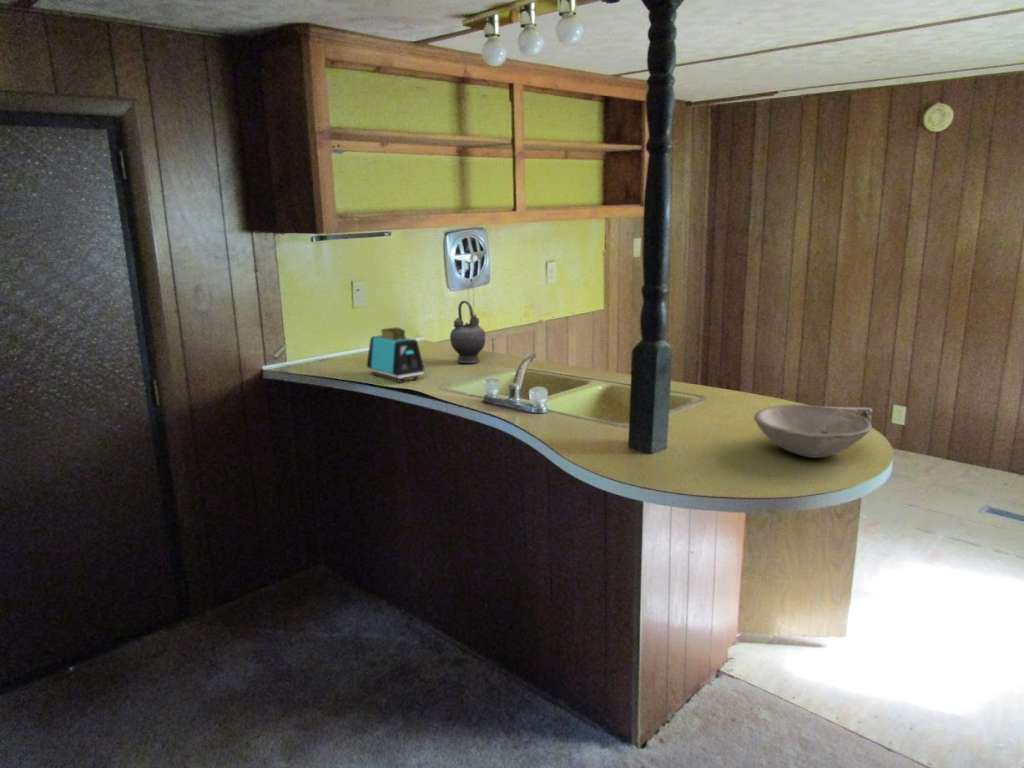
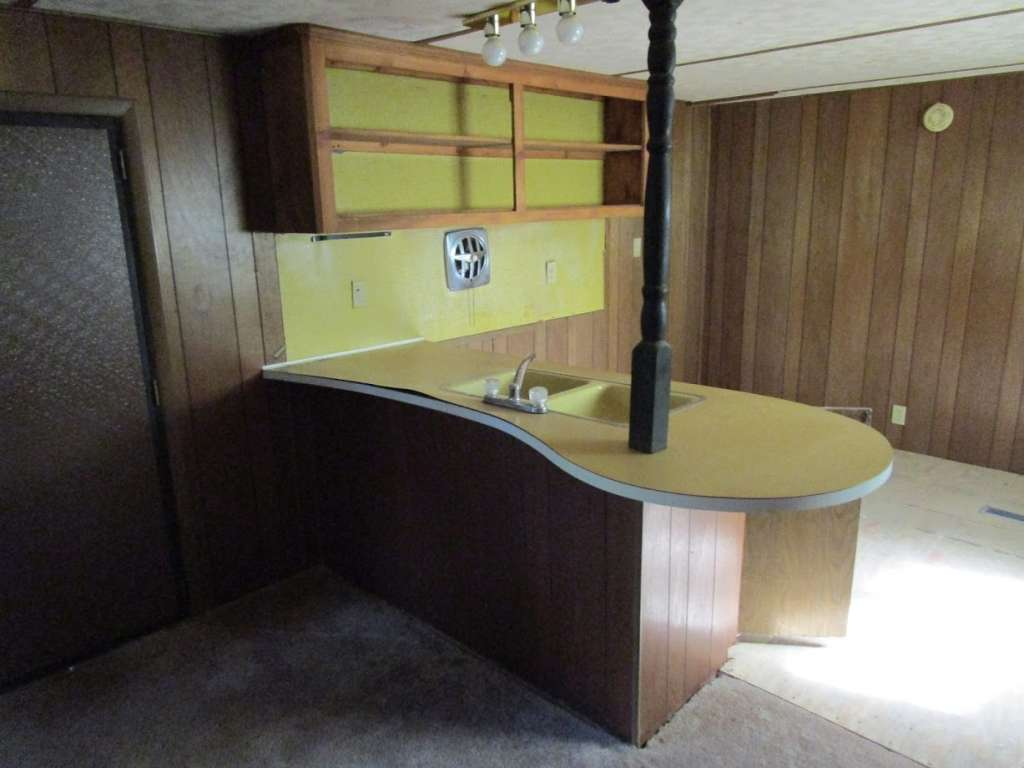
- toaster [365,326,425,384]
- bowl [753,404,873,459]
- teapot [449,300,487,364]
